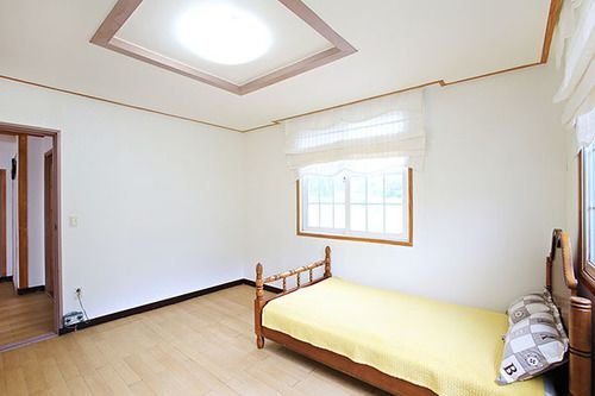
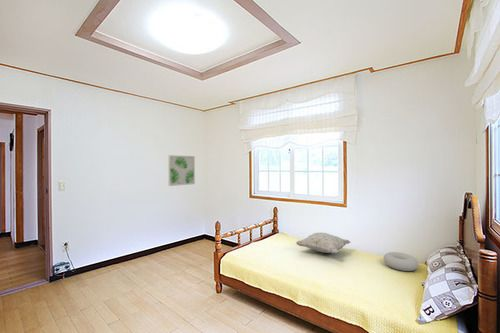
+ wall art [167,154,196,187]
+ decorative pillow [295,232,351,254]
+ cushion [382,251,420,272]
